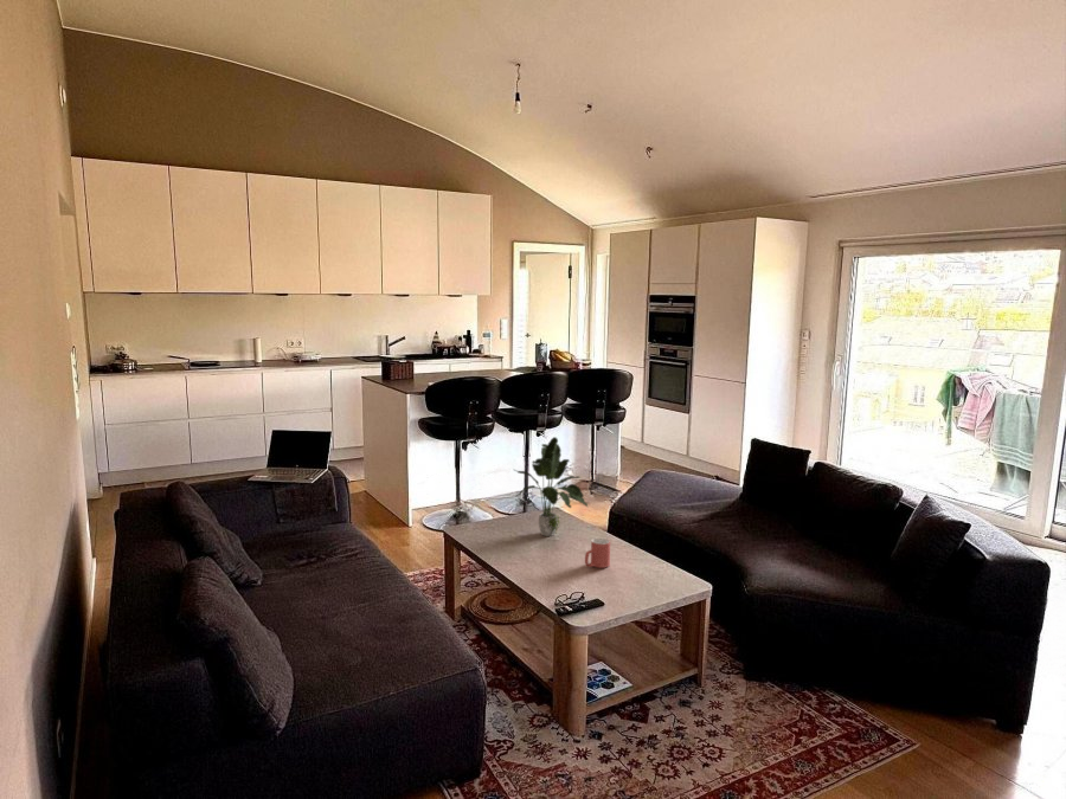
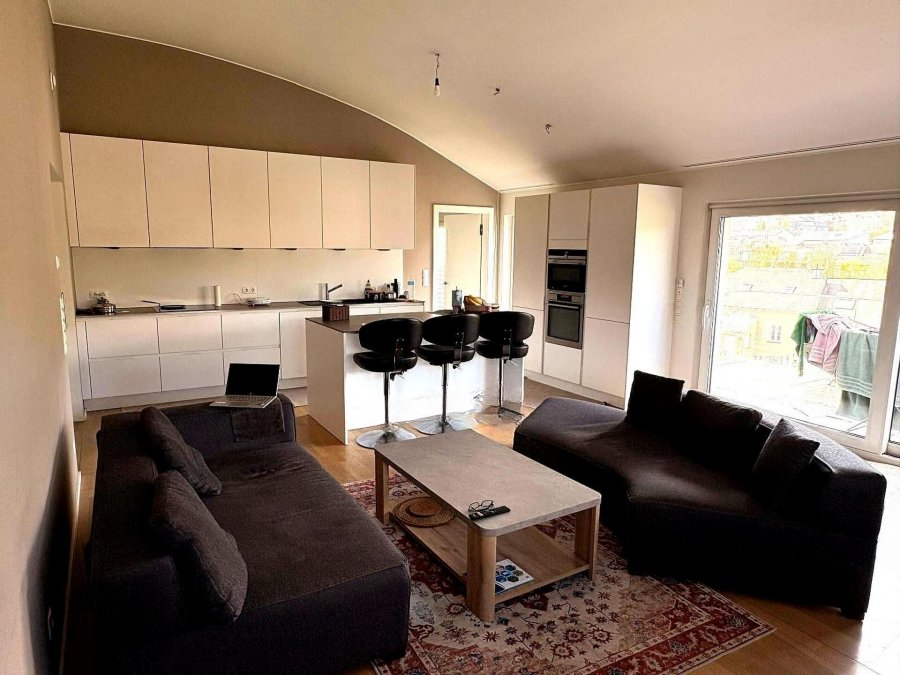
- potted plant [514,436,589,537]
- mug [584,537,611,569]
